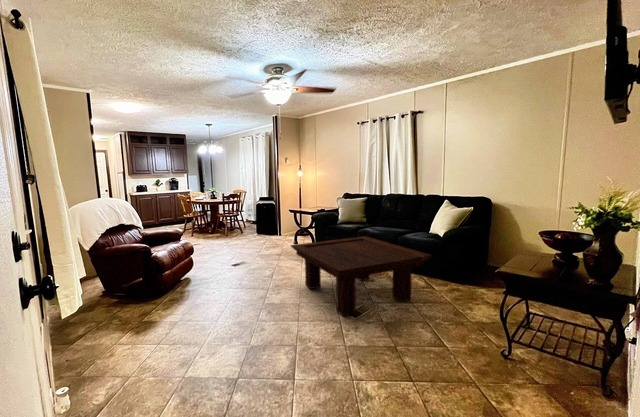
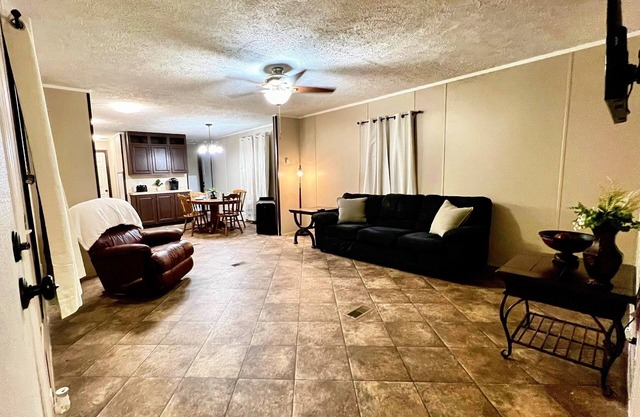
- coffee table [290,235,433,317]
